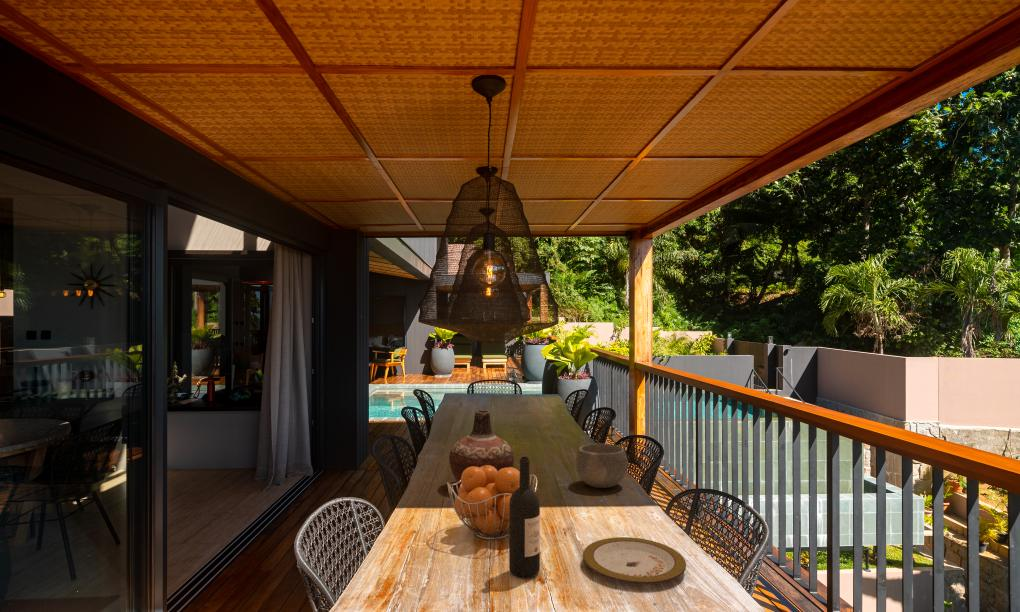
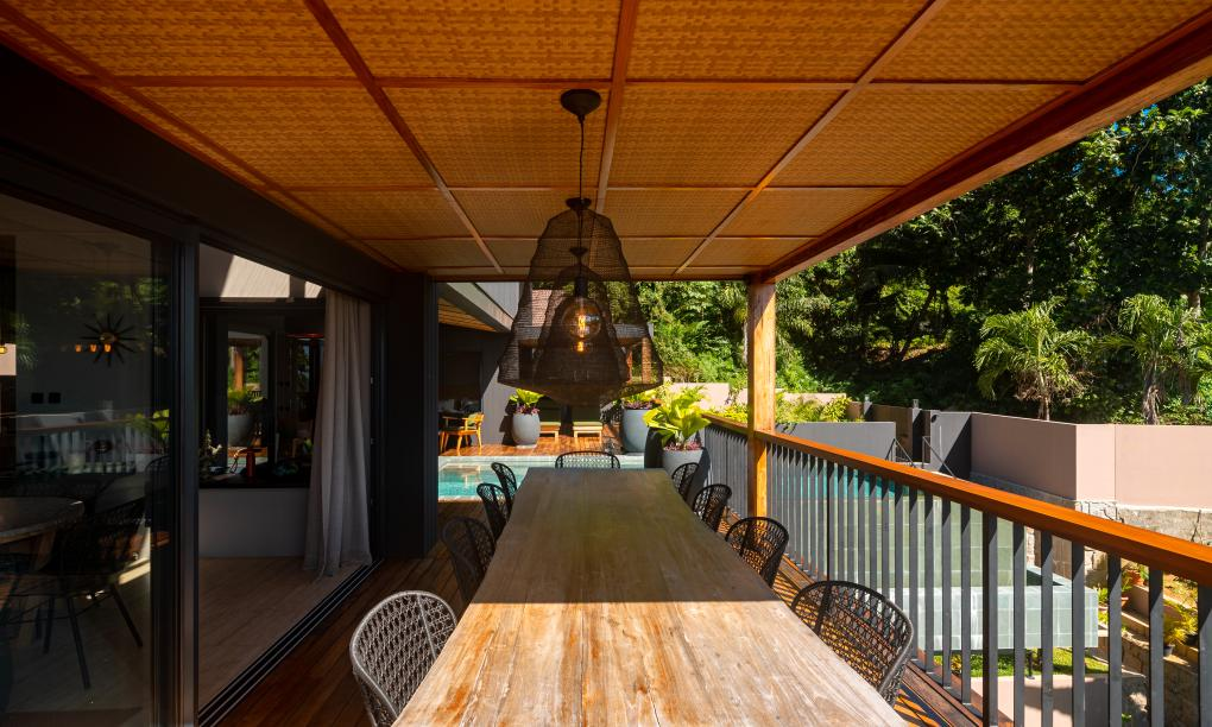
- vase [448,409,515,486]
- plate [582,536,687,585]
- fruit basket [446,465,538,541]
- wine bottle [508,456,541,579]
- bowl [575,443,629,489]
